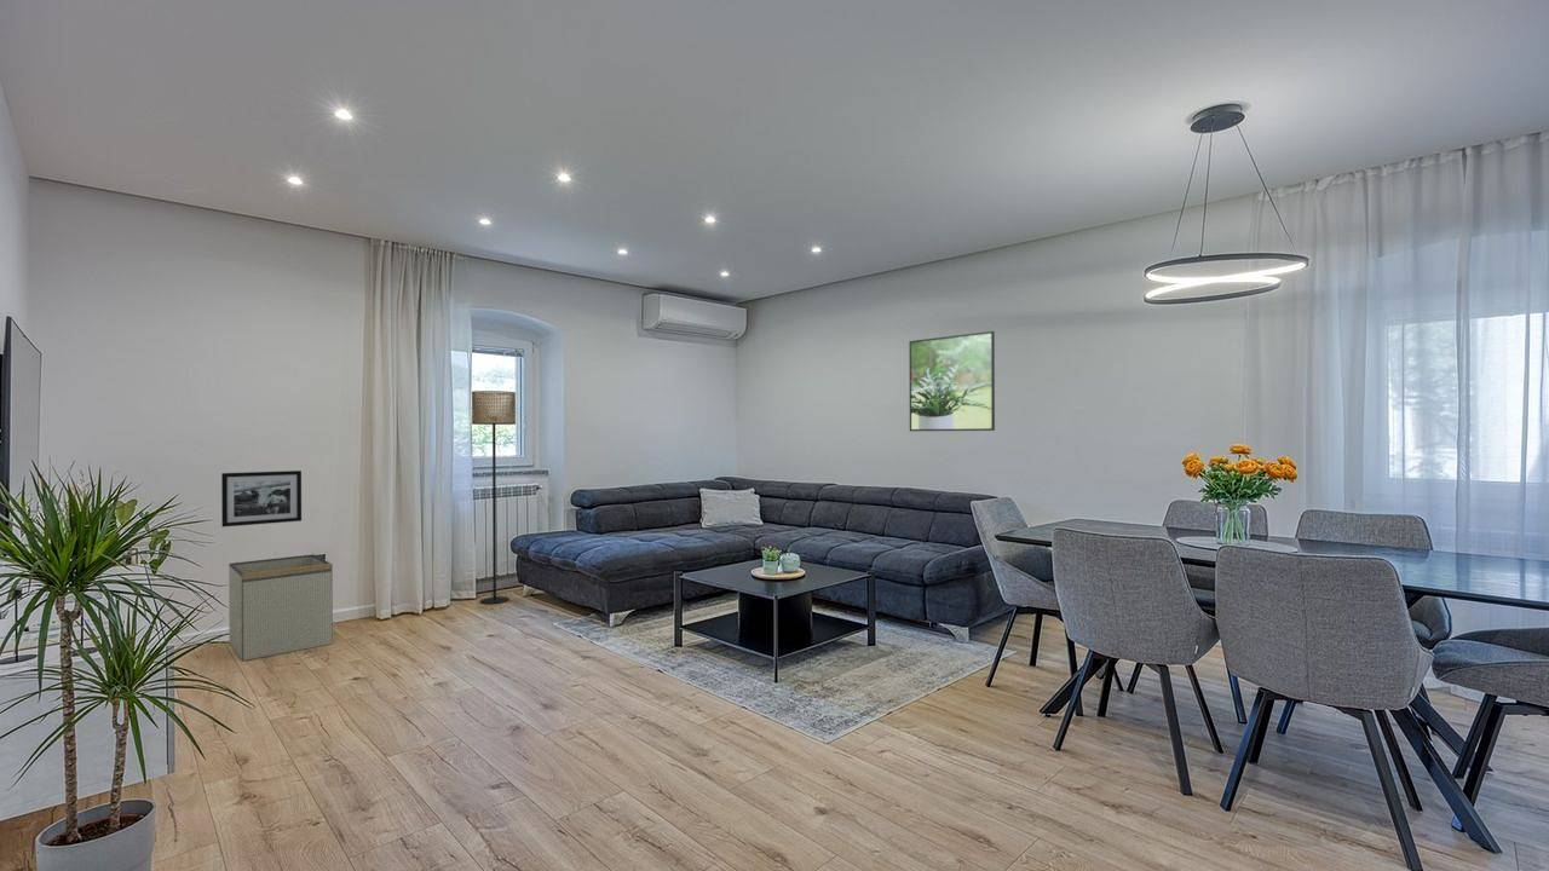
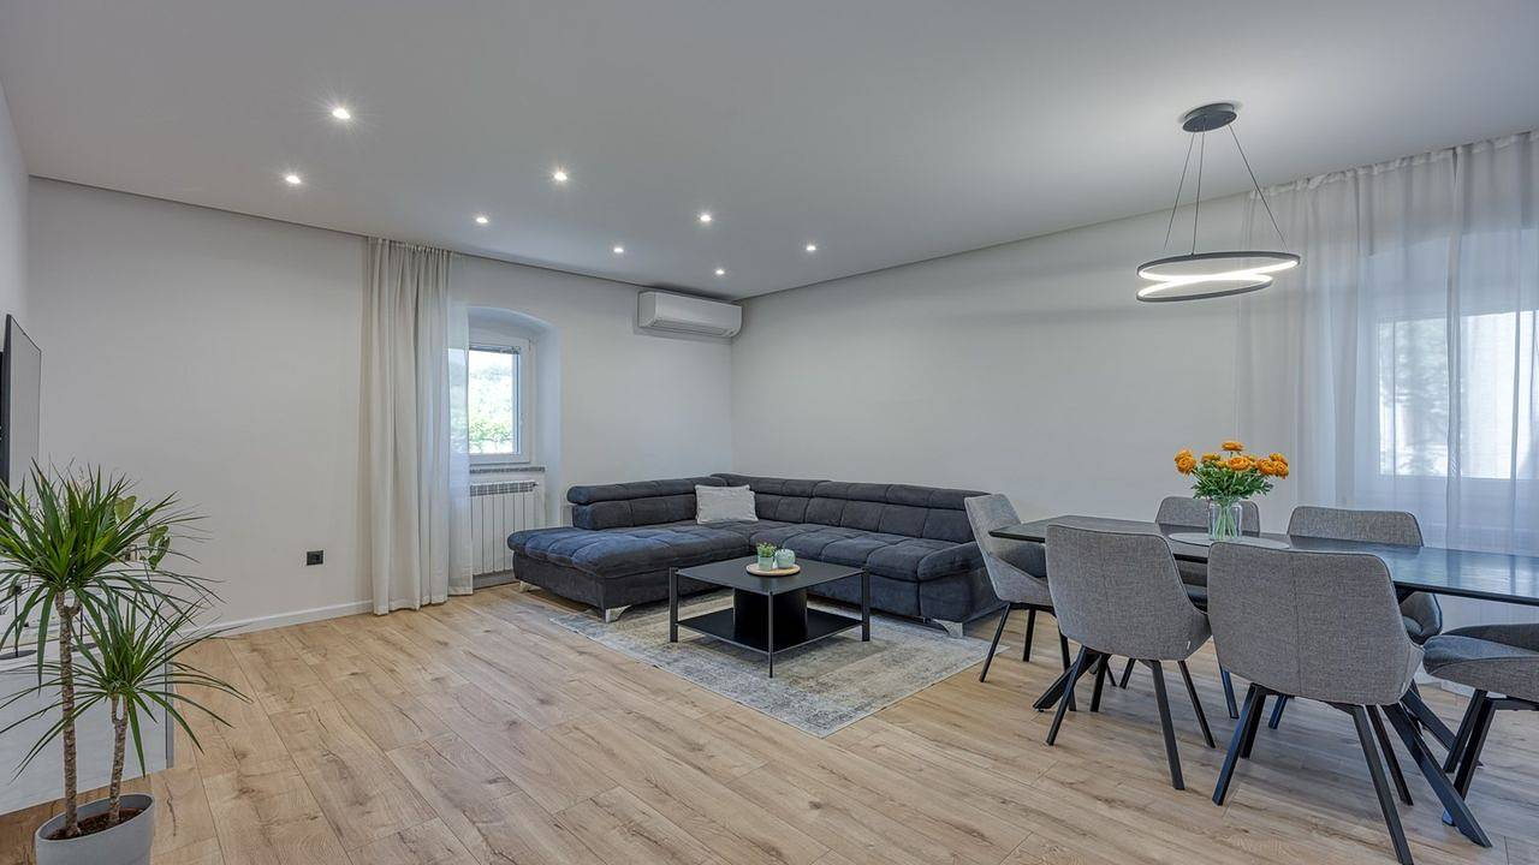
- picture frame [220,469,303,527]
- storage bin [228,553,334,662]
- floor lamp [471,390,517,605]
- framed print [908,330,996,432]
